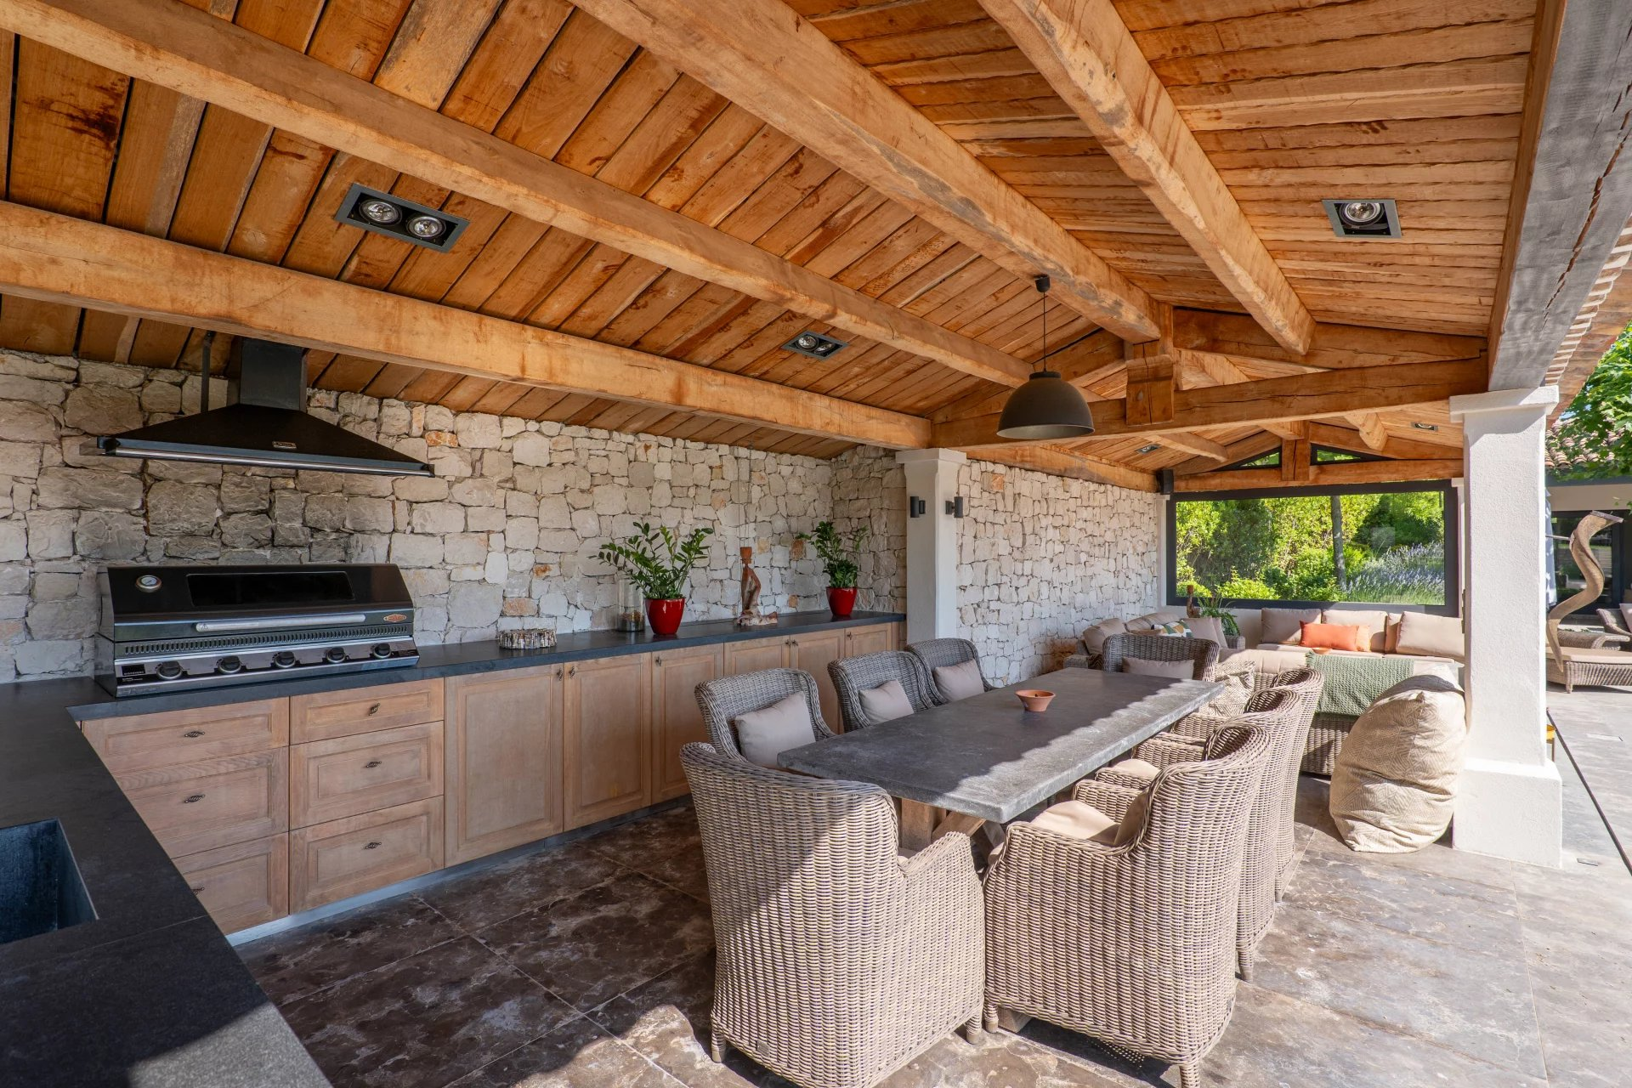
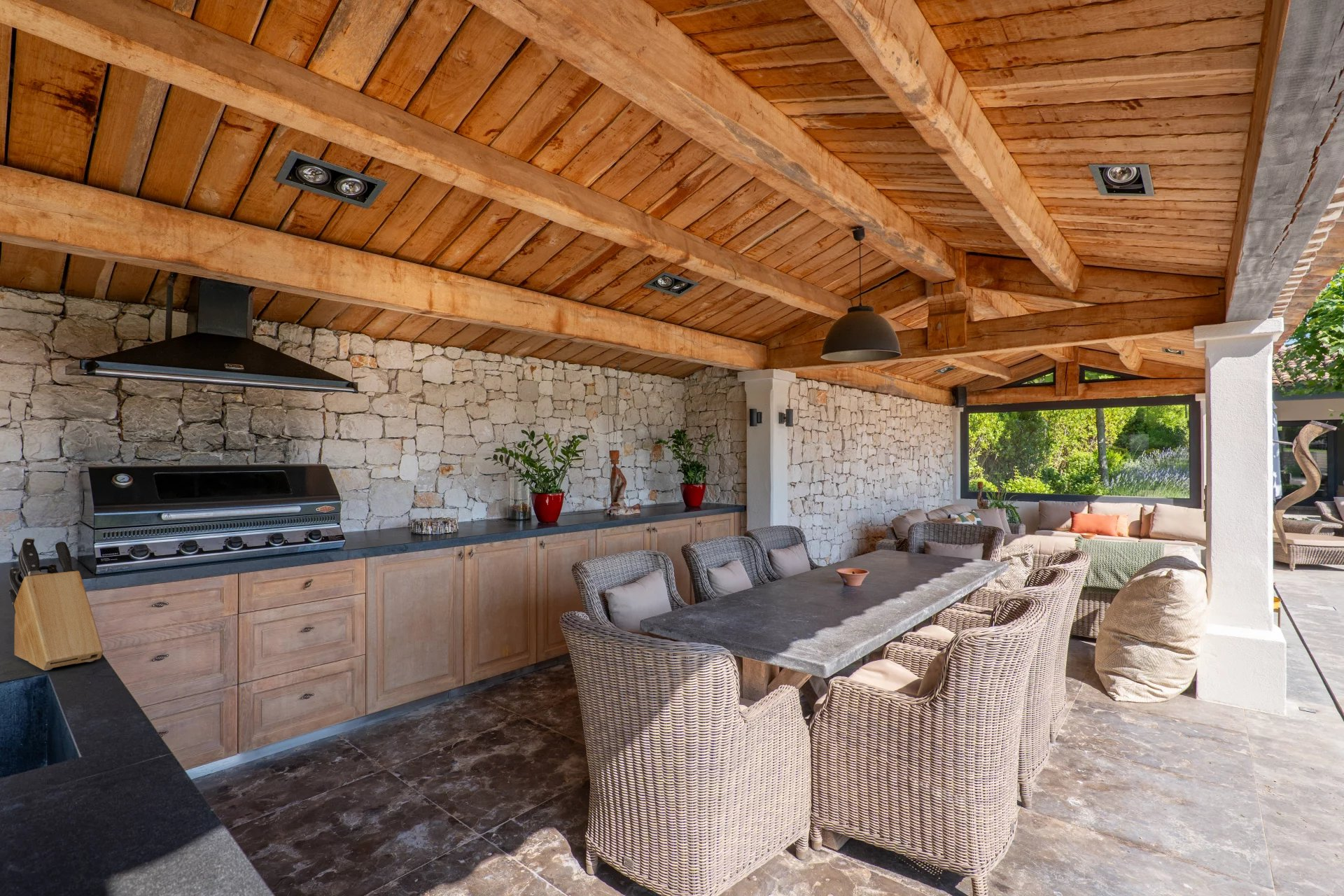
+ knife block [8,537,104,671]
